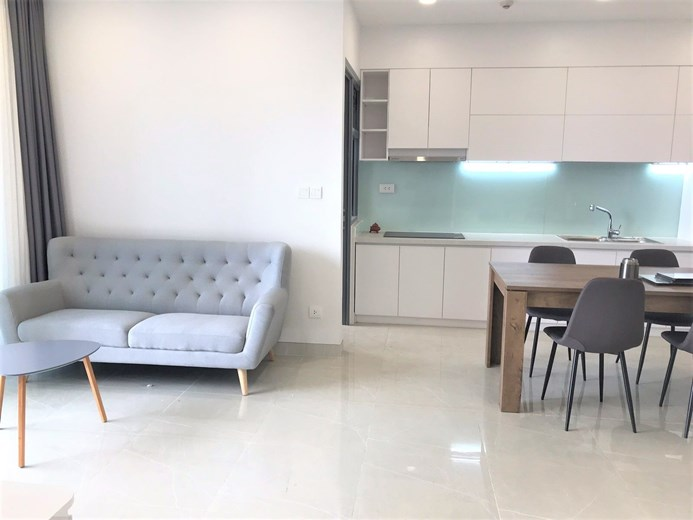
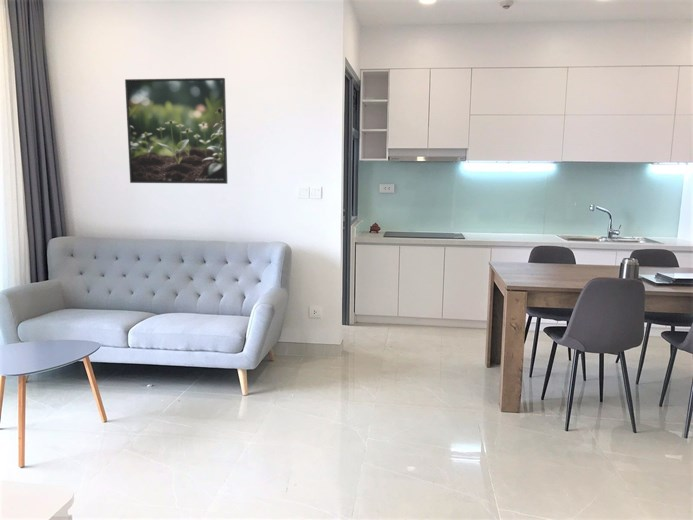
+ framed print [124,77,228,185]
